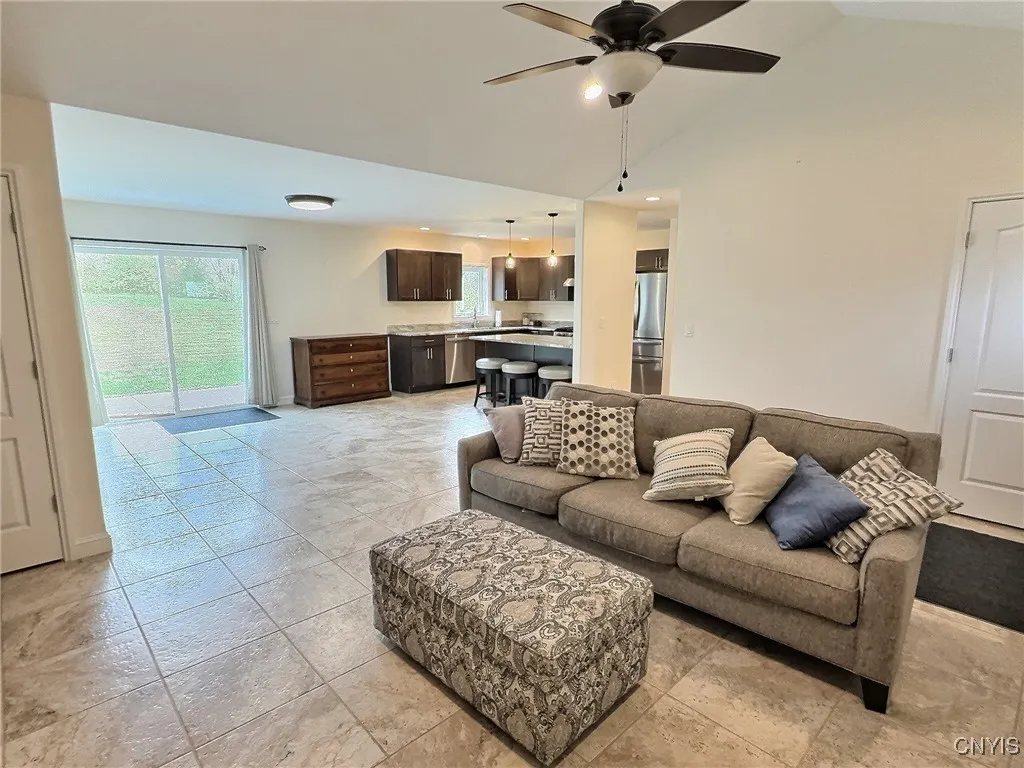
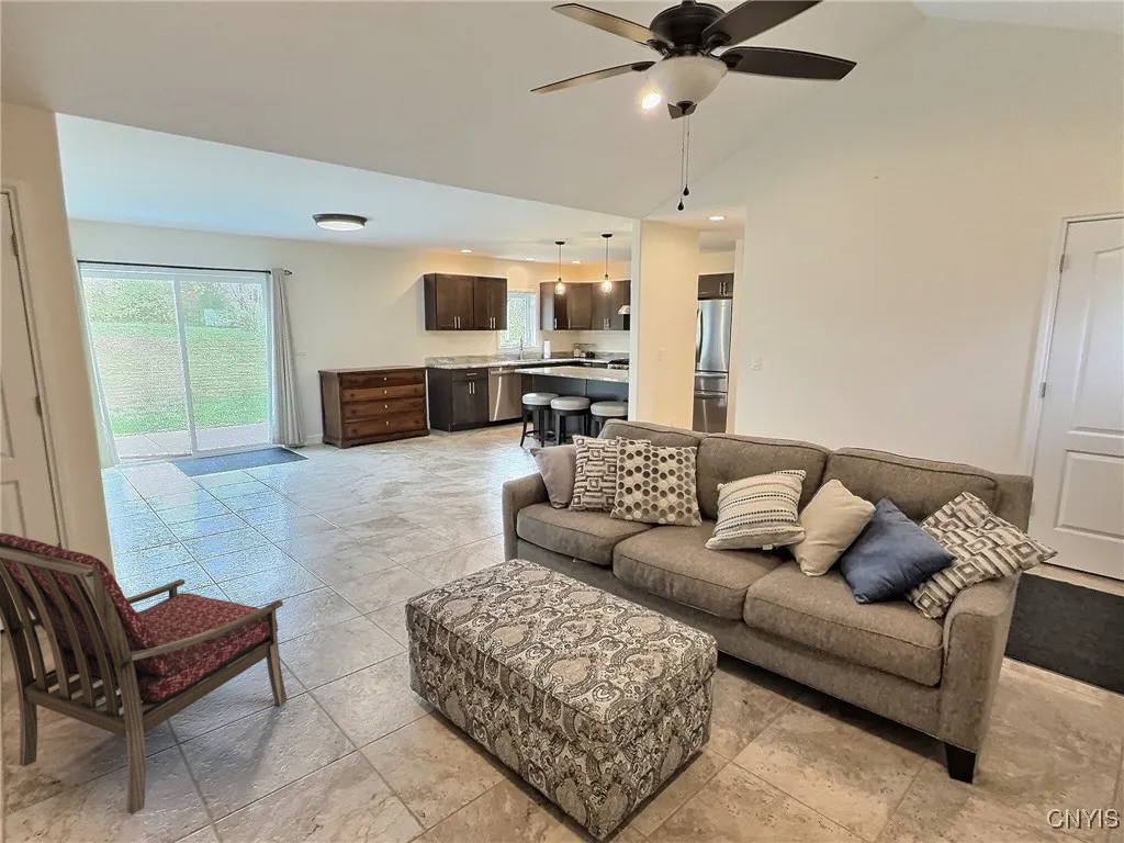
+ armchair [0,532,289,816]
